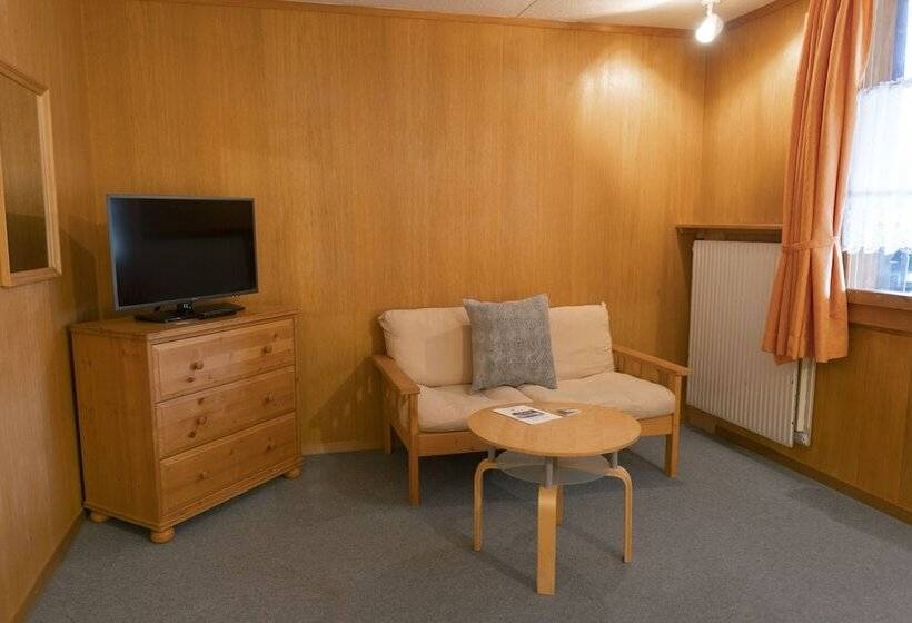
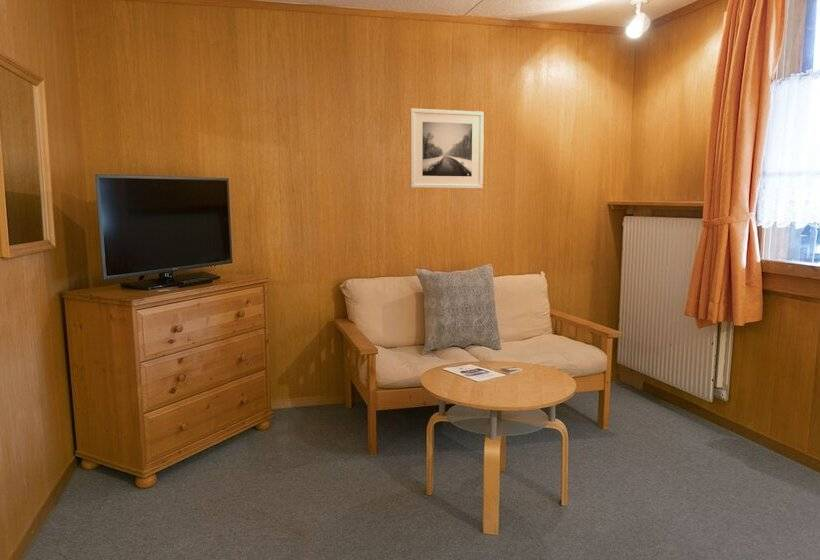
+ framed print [409,107,485,190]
